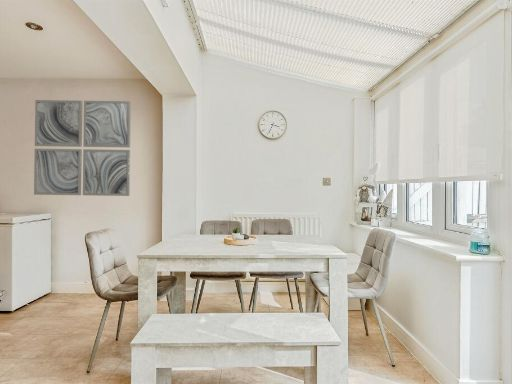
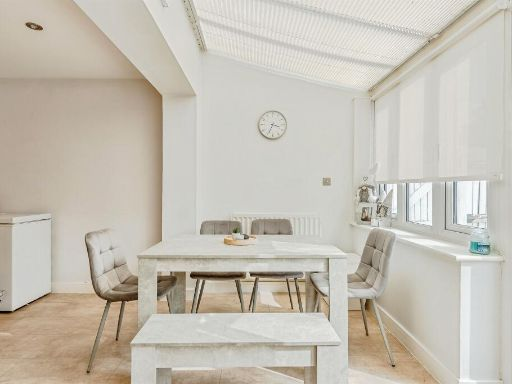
- wall art [33,99,132,197]
